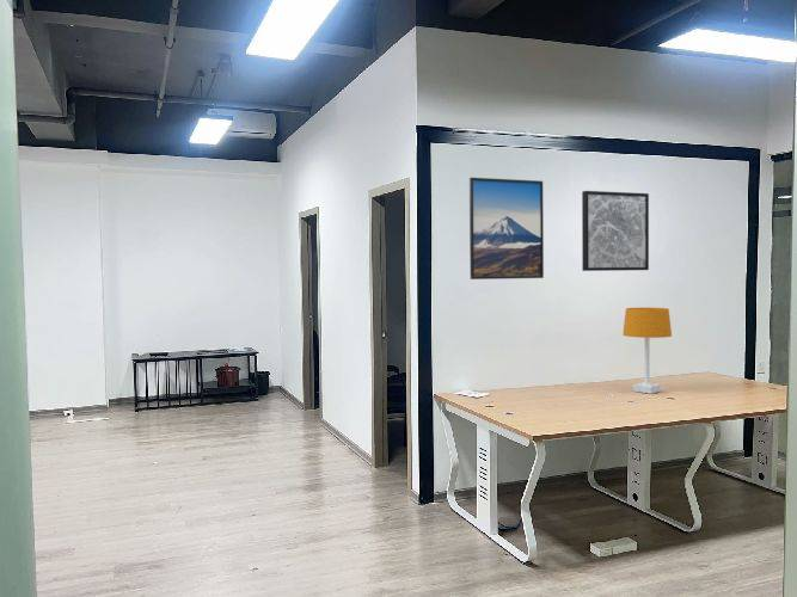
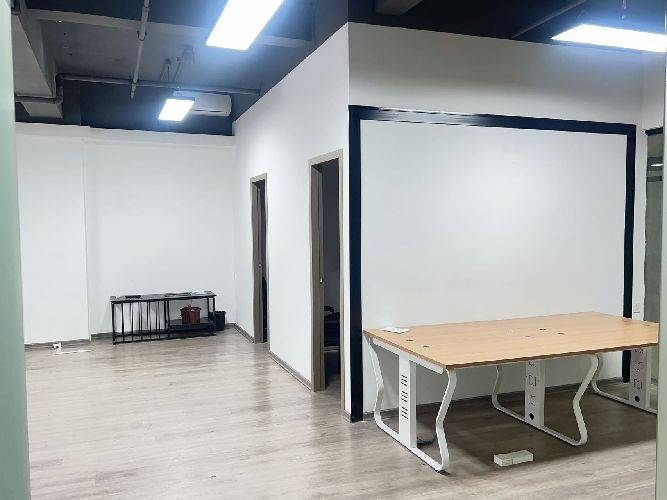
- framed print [468,177,545,281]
- wall art [581,190,650,272]
- desk lamp [621,307,673,395]
